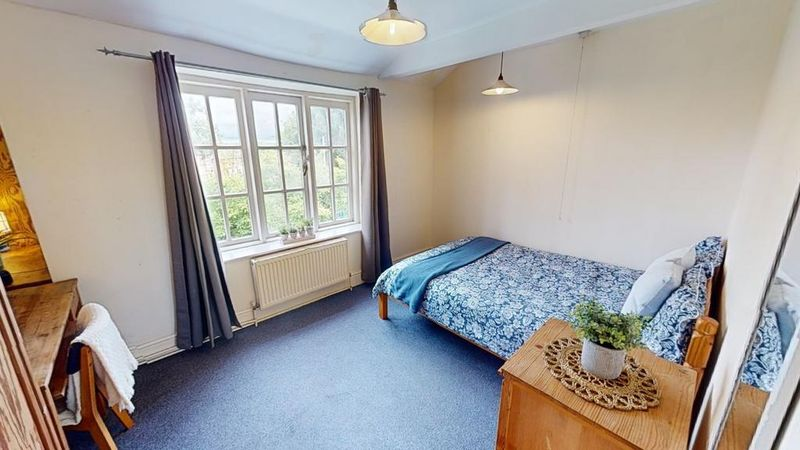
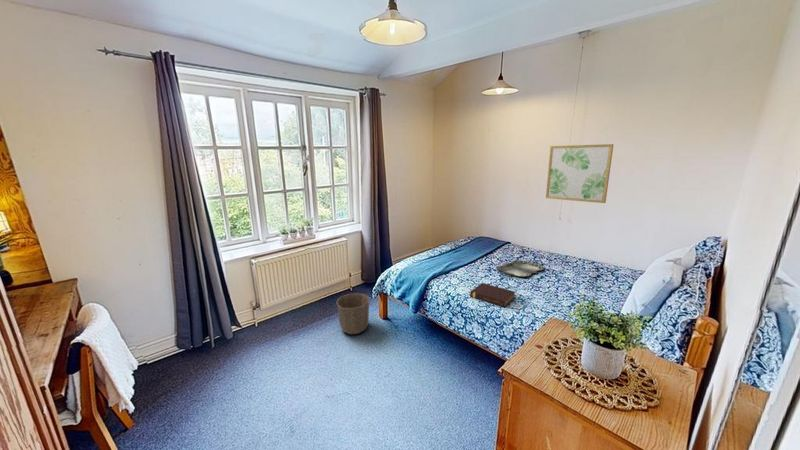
+ book [469,282,516,308]
+ serving tray [495,259,546,278]
+ wall art [545,143,615,204]
+ waste basket [336,292,370,335]
